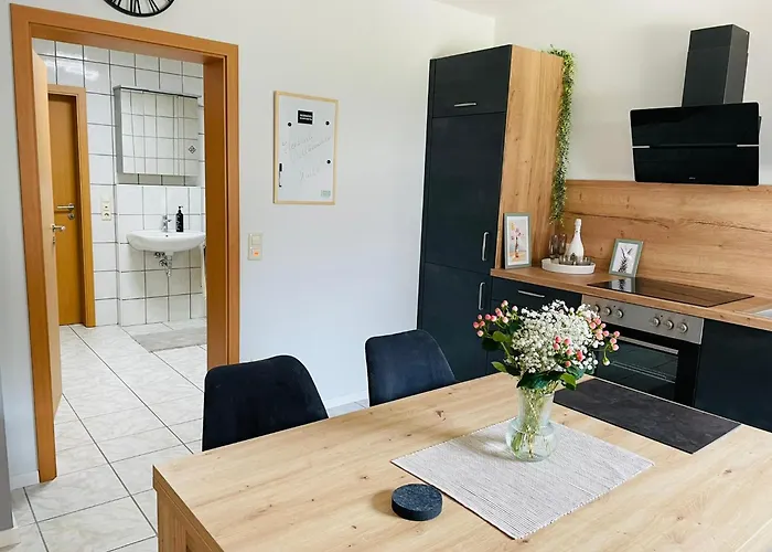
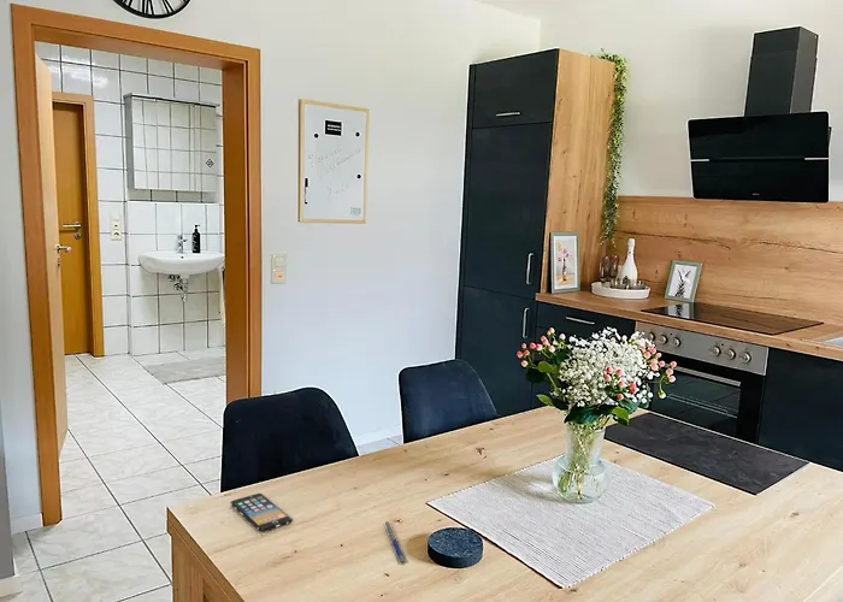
+ smartphone [229,492,294,532]
+ pen [382,520,408,565]
